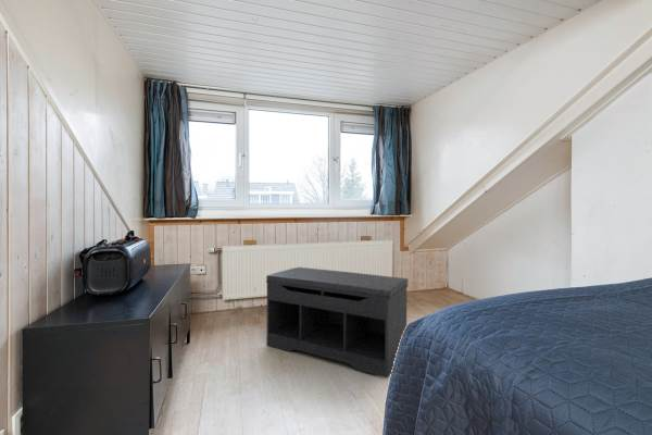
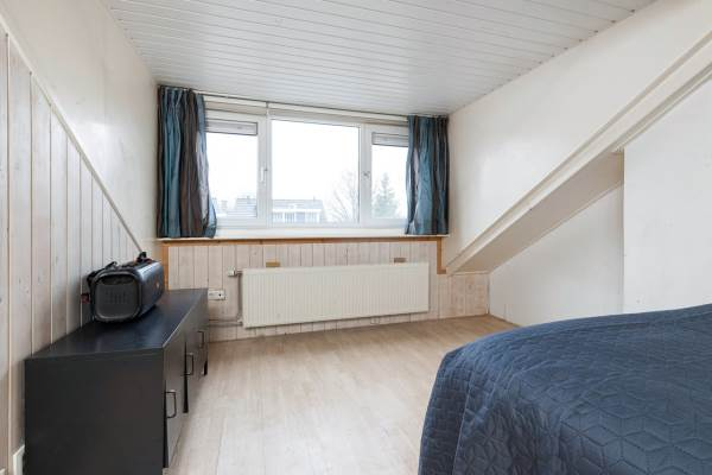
- bench [265,266,409,380]
